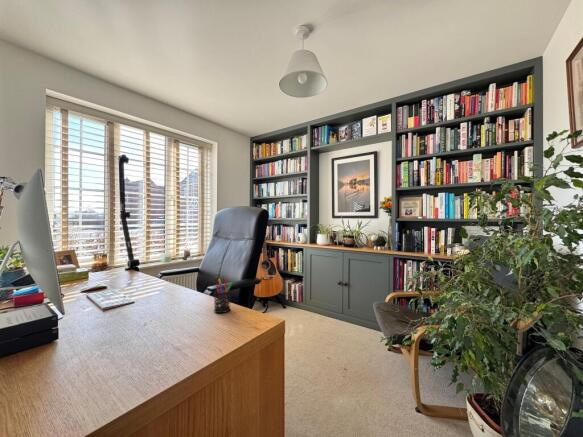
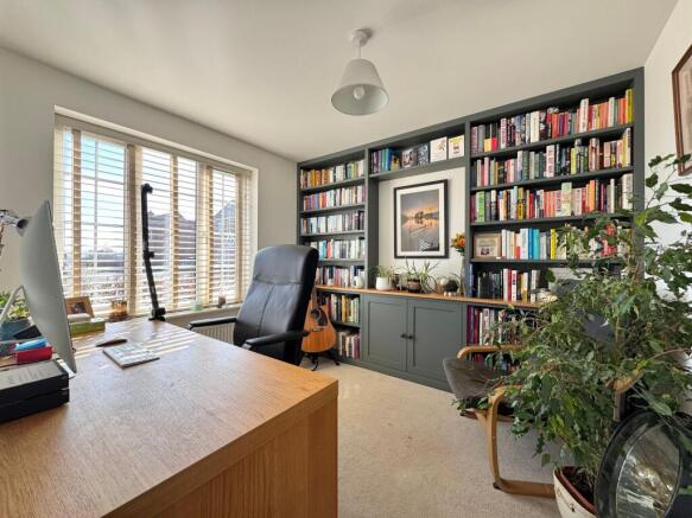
- pen holder [213,278,235,314]
